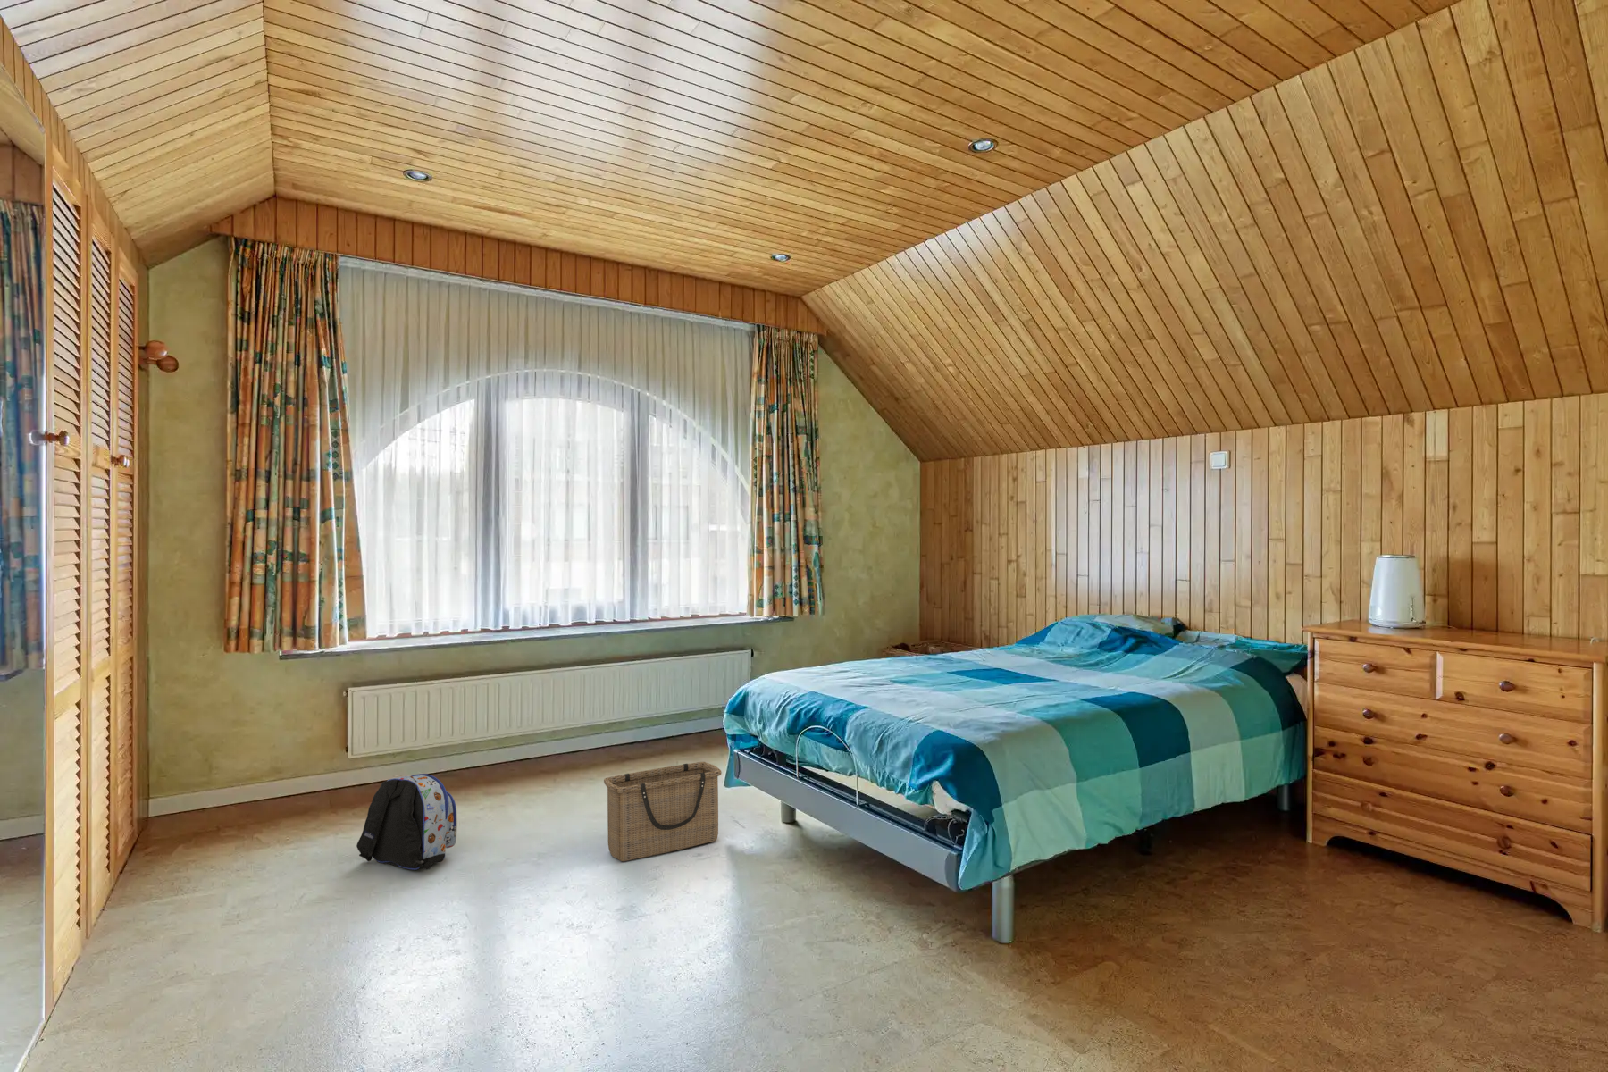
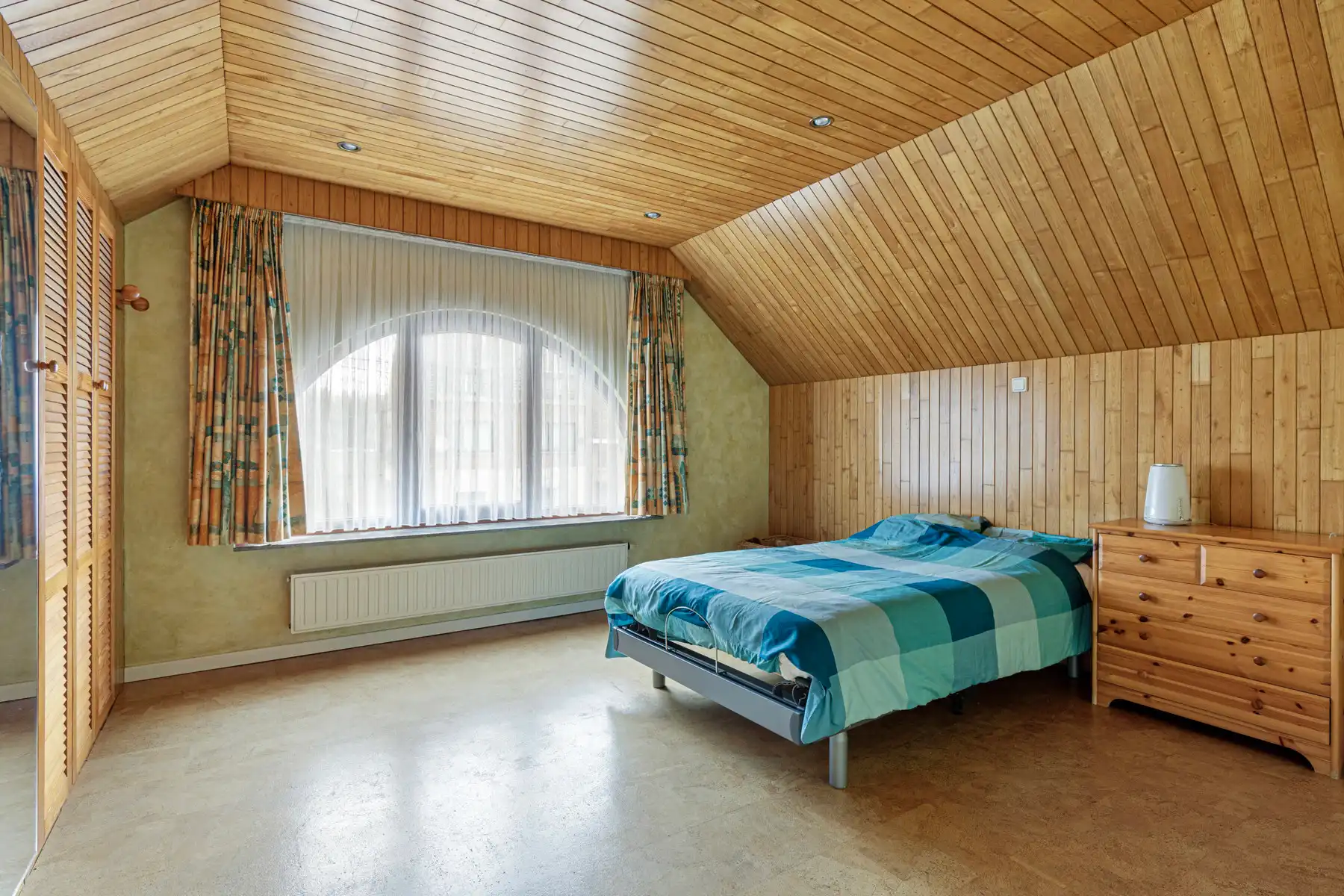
- basket [603,761,723,863]
- backpack [355,773,457,871]
